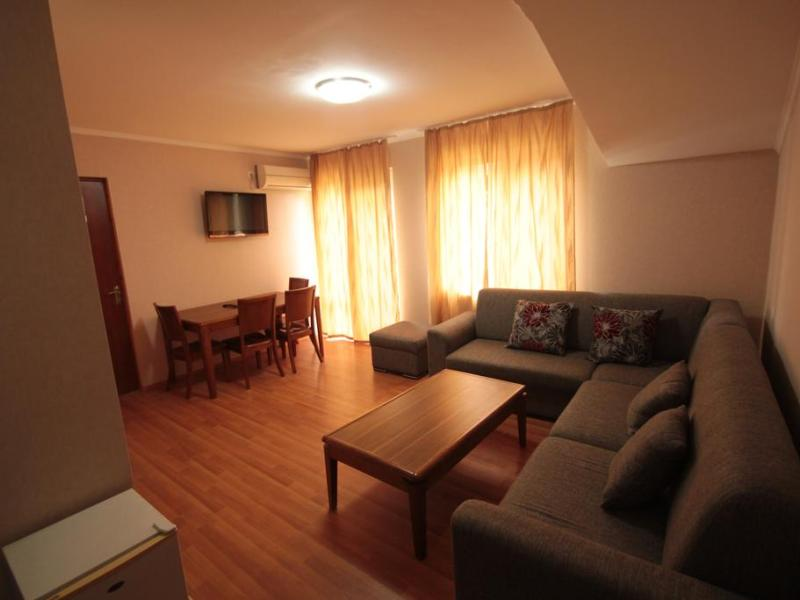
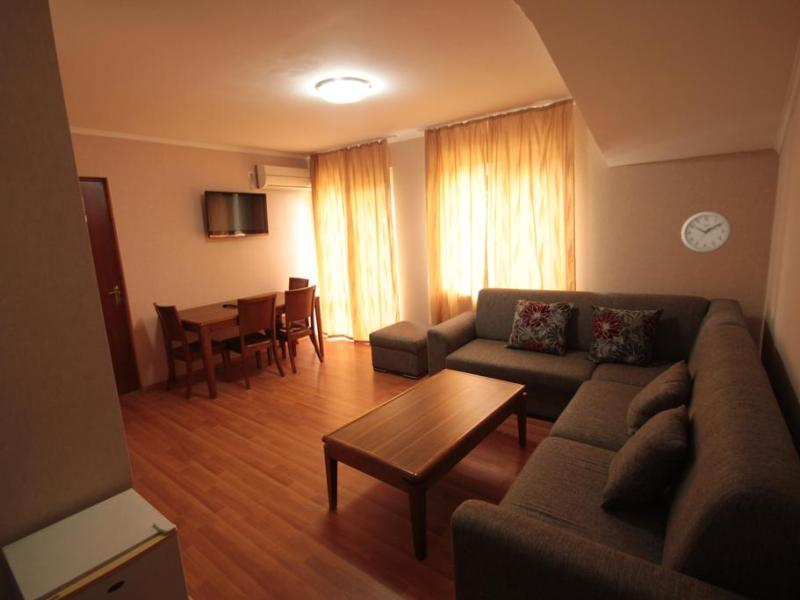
+ wall clock [680,210,733,254]
